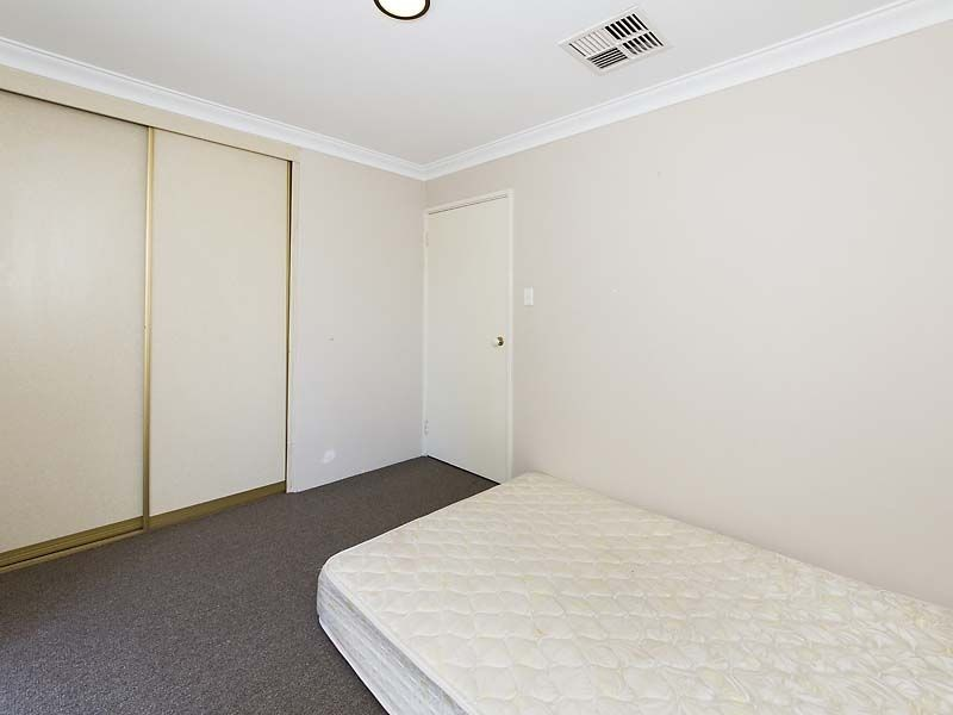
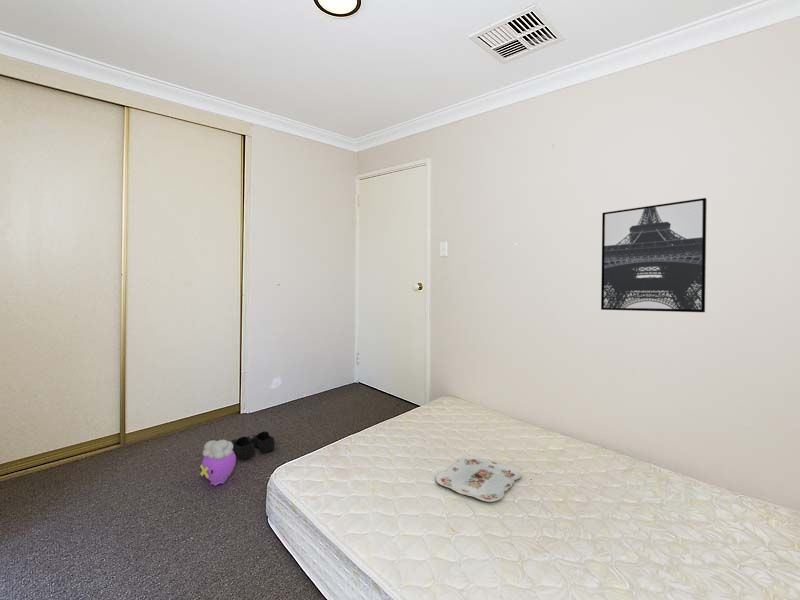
+ serving tray [435,455,523,503]
+ shoe [231,430,275,460]
+ wall art [600,197,708,313]
+ plush toy [199,439,237,487]
